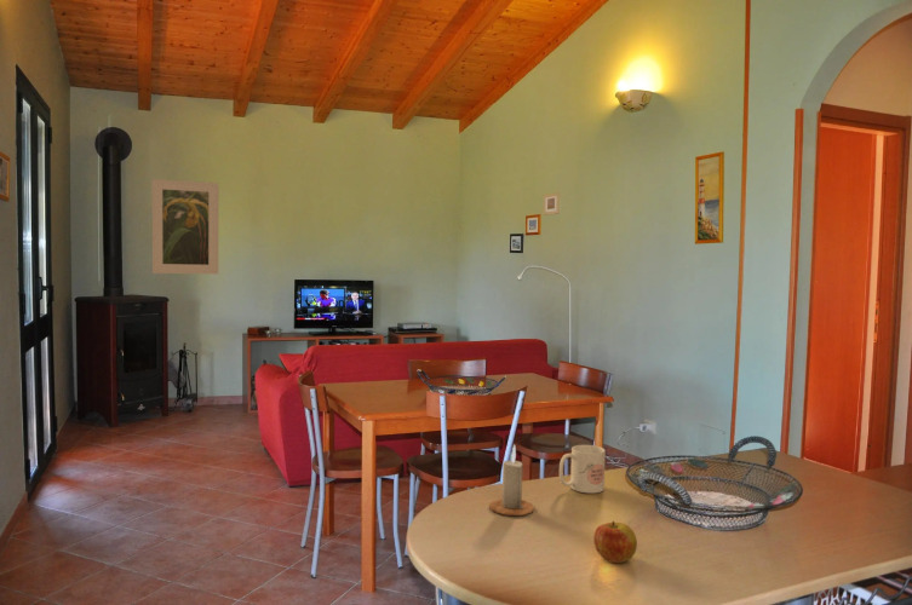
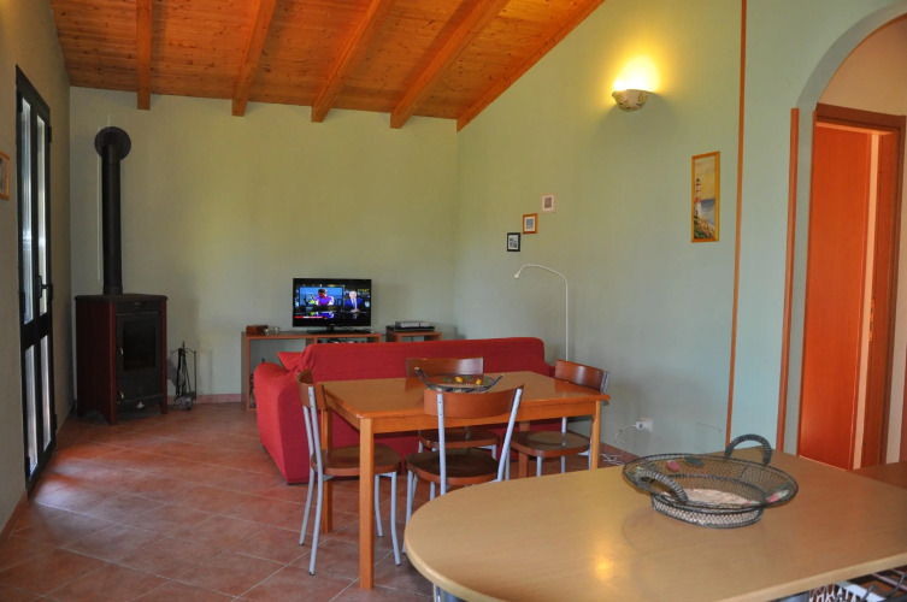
- candle [488,444,535,517]
- apple [592,520,638,564]
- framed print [151,178,219,275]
- mug [558,444,607,495]
